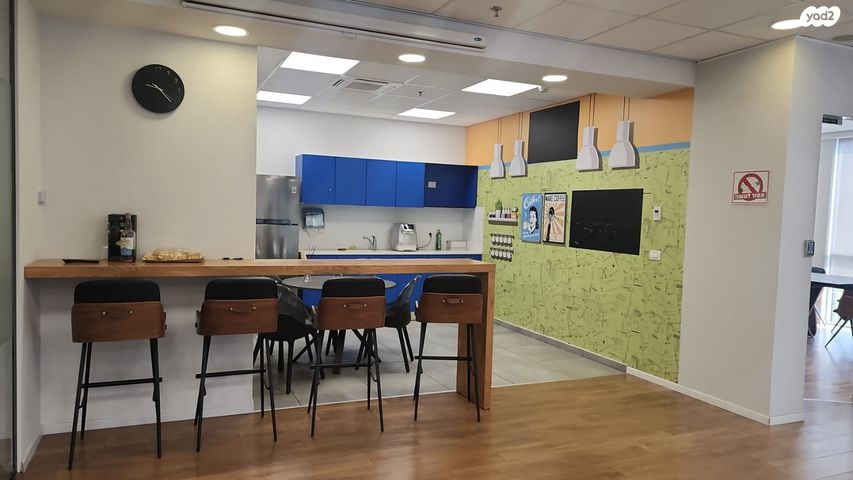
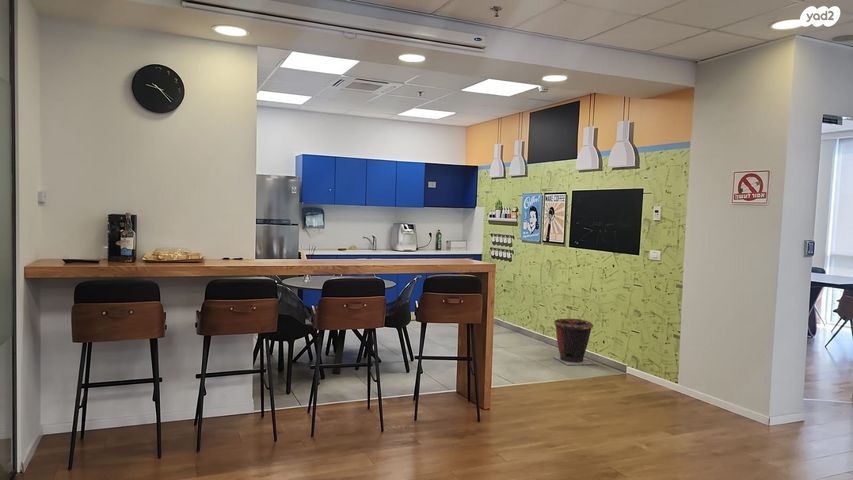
+ waste bin [553,318,594,366]
